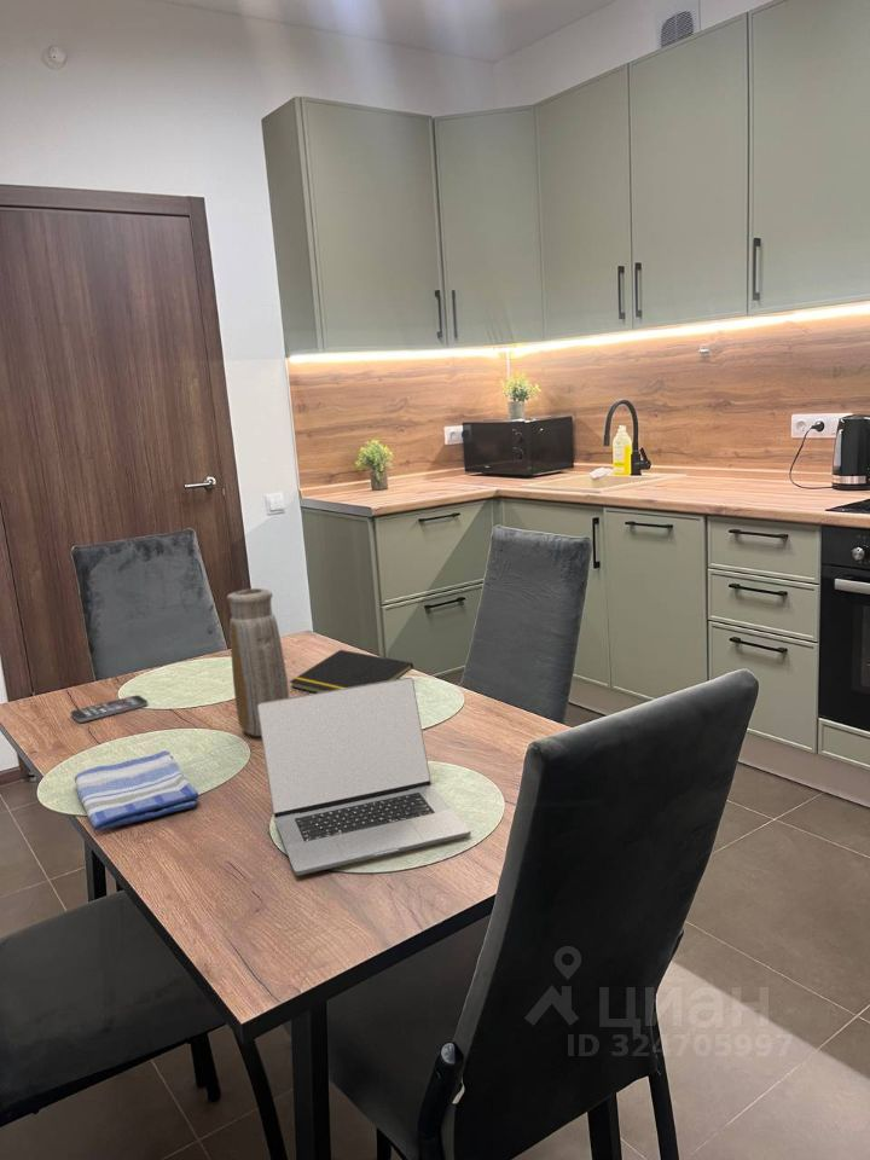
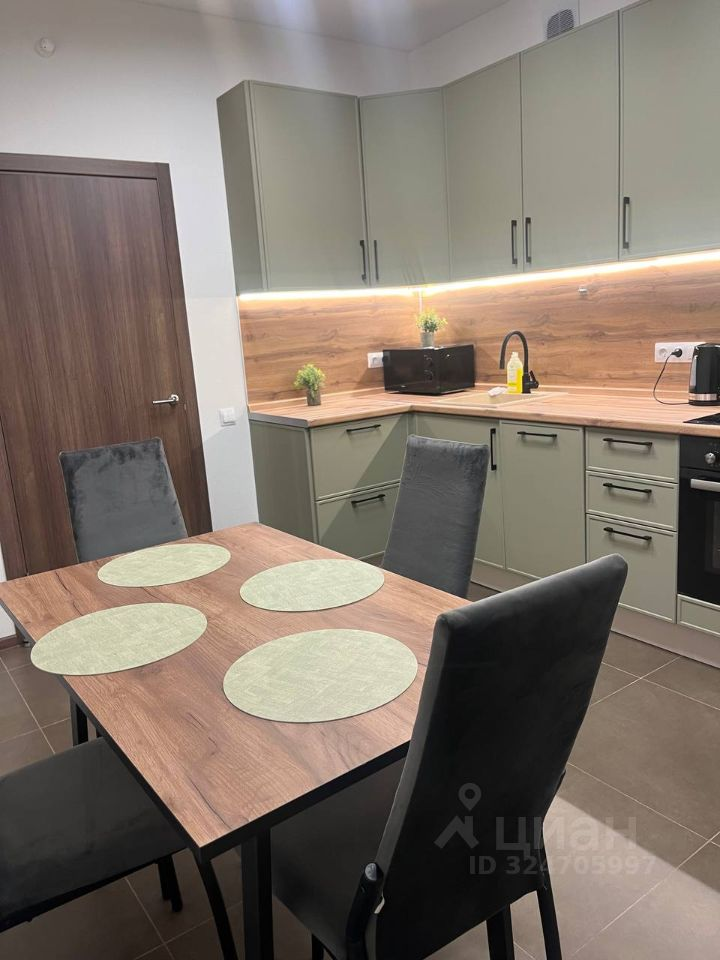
- vase [226,587,290,737]
- dish towel [74,749,201,831]
- laptop [257,677,471,877]
- notepad [289,649,414,694]
- smartphone [69,694,149,724]
